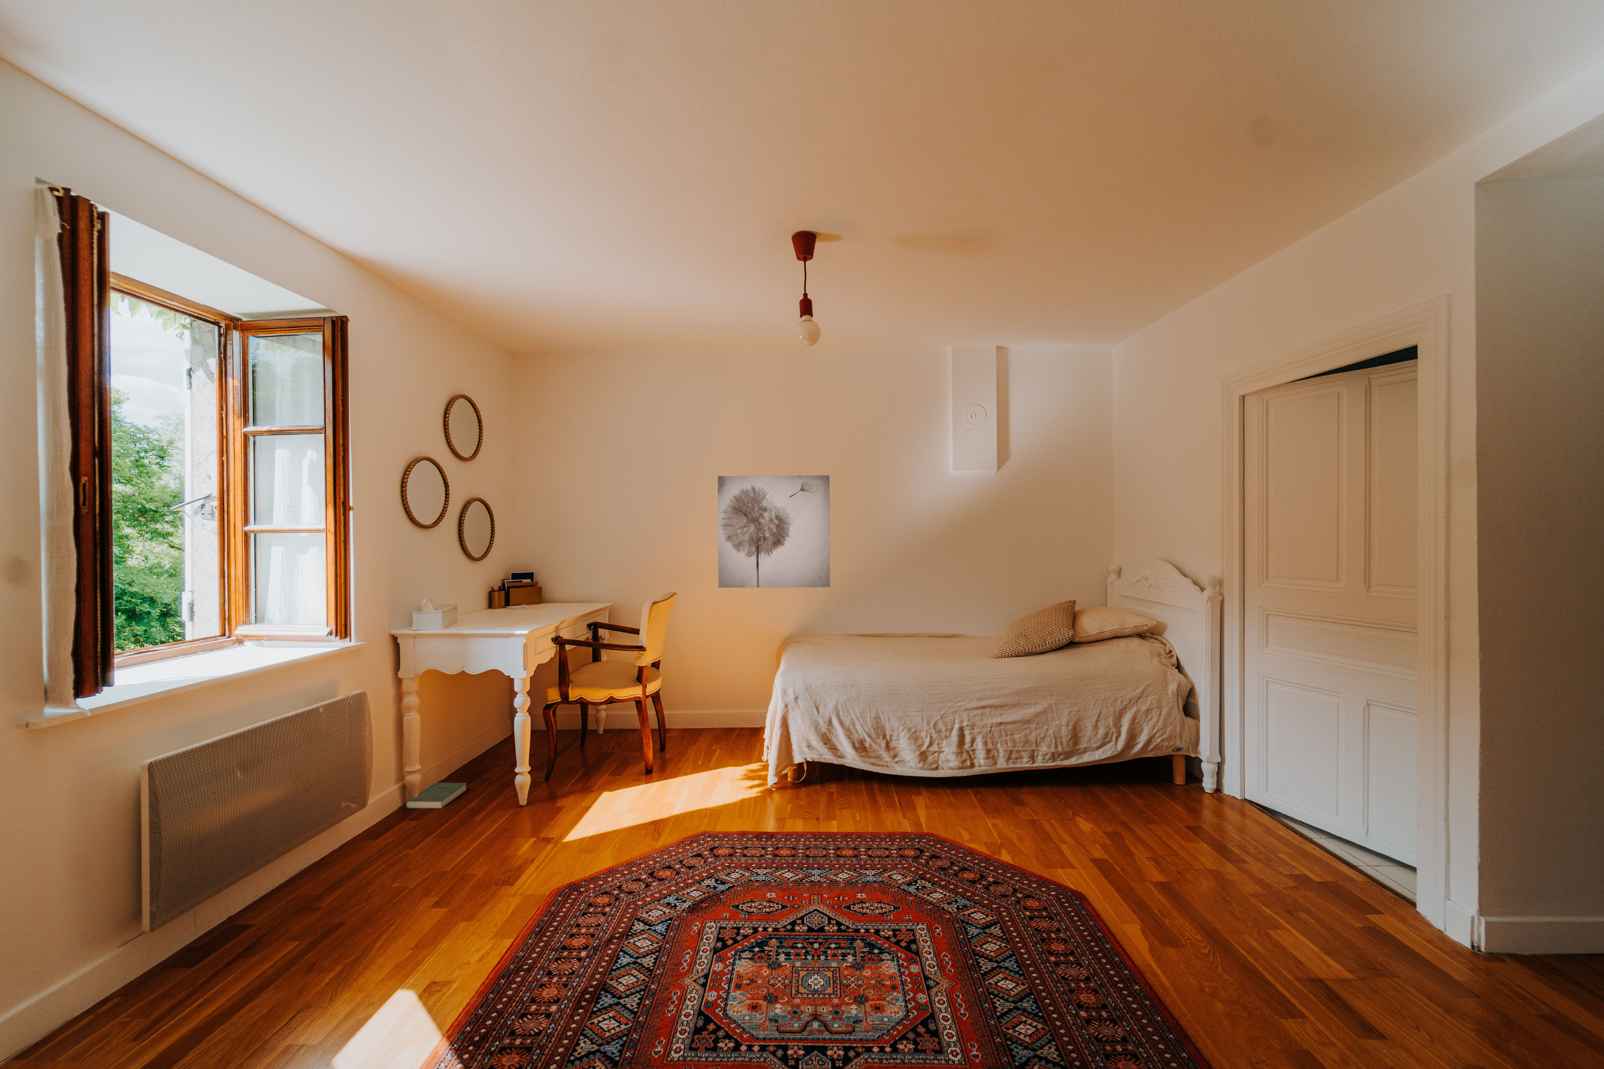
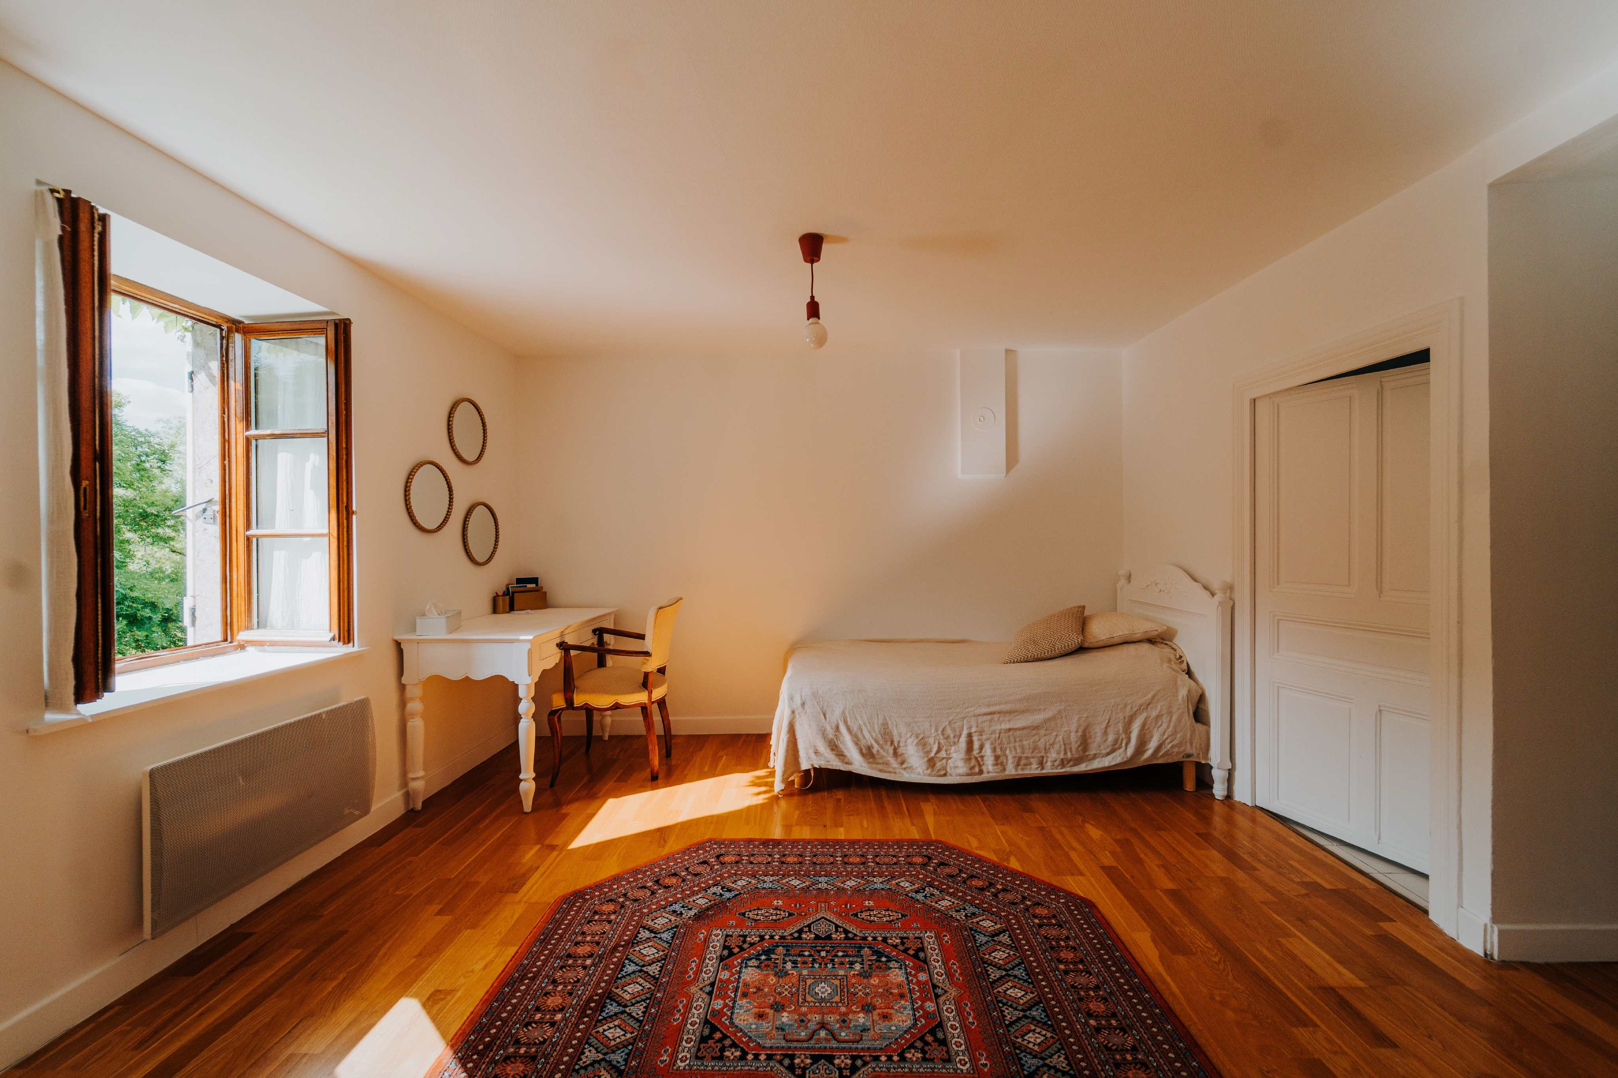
- wall art [717,475,831,588]
- book [406,783,467,809]
